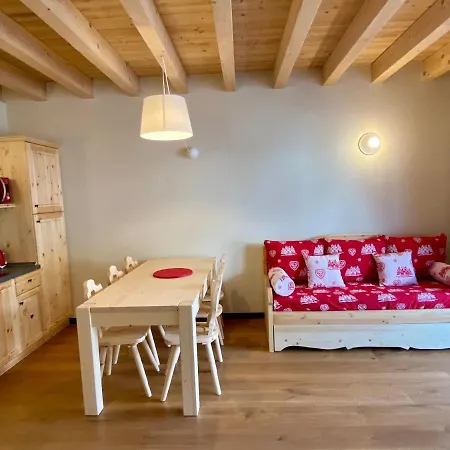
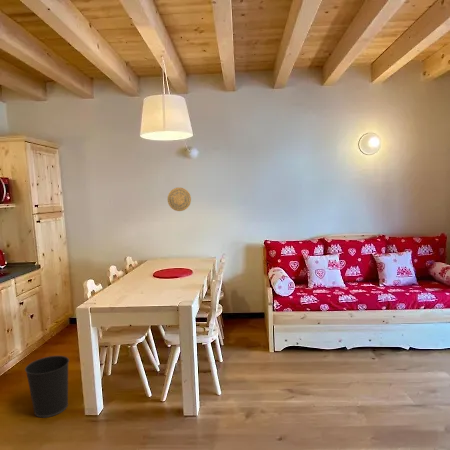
+ decorative plate [167,186,192,212]
+ wastebasket [24,355,70,418]
